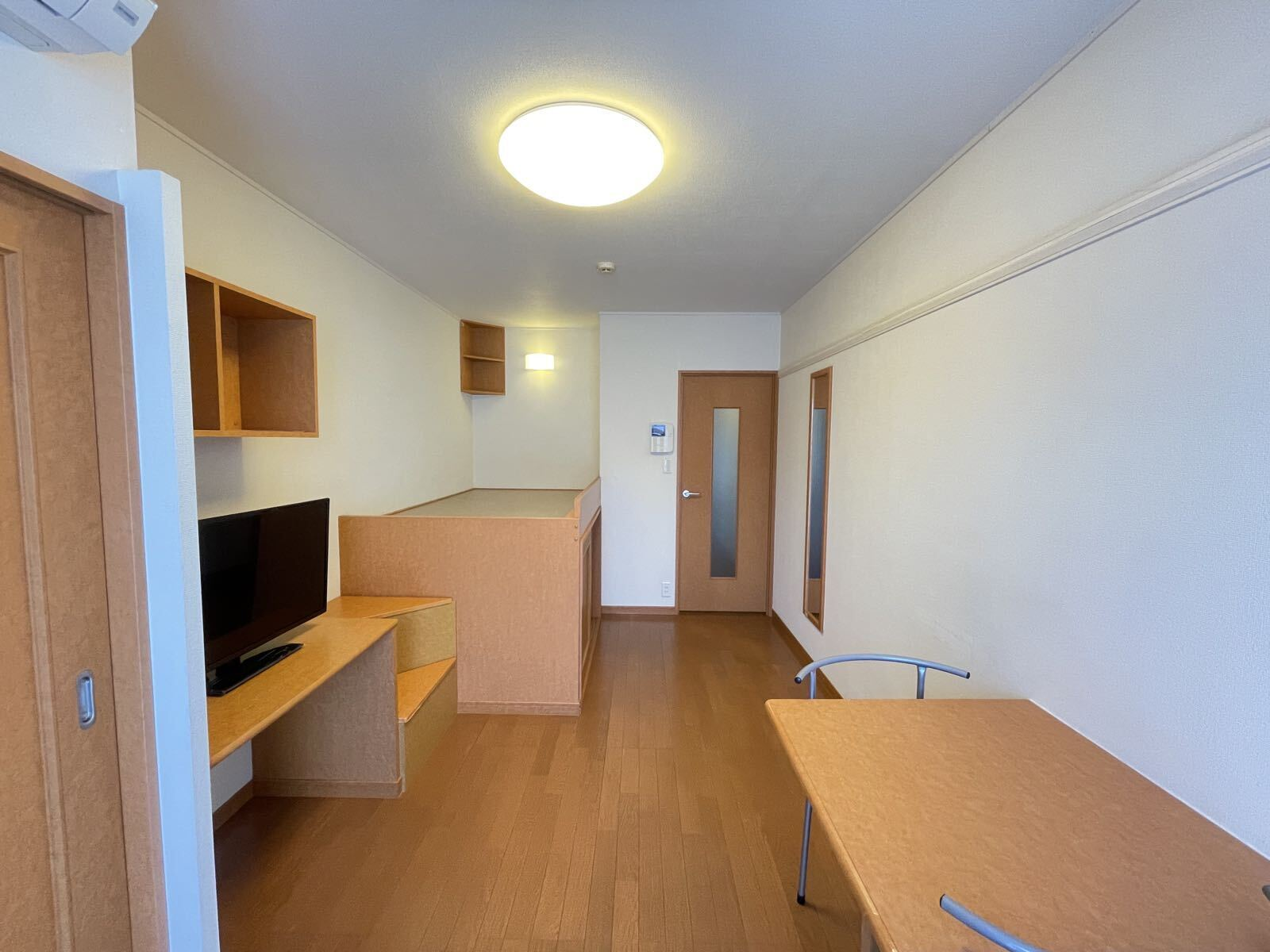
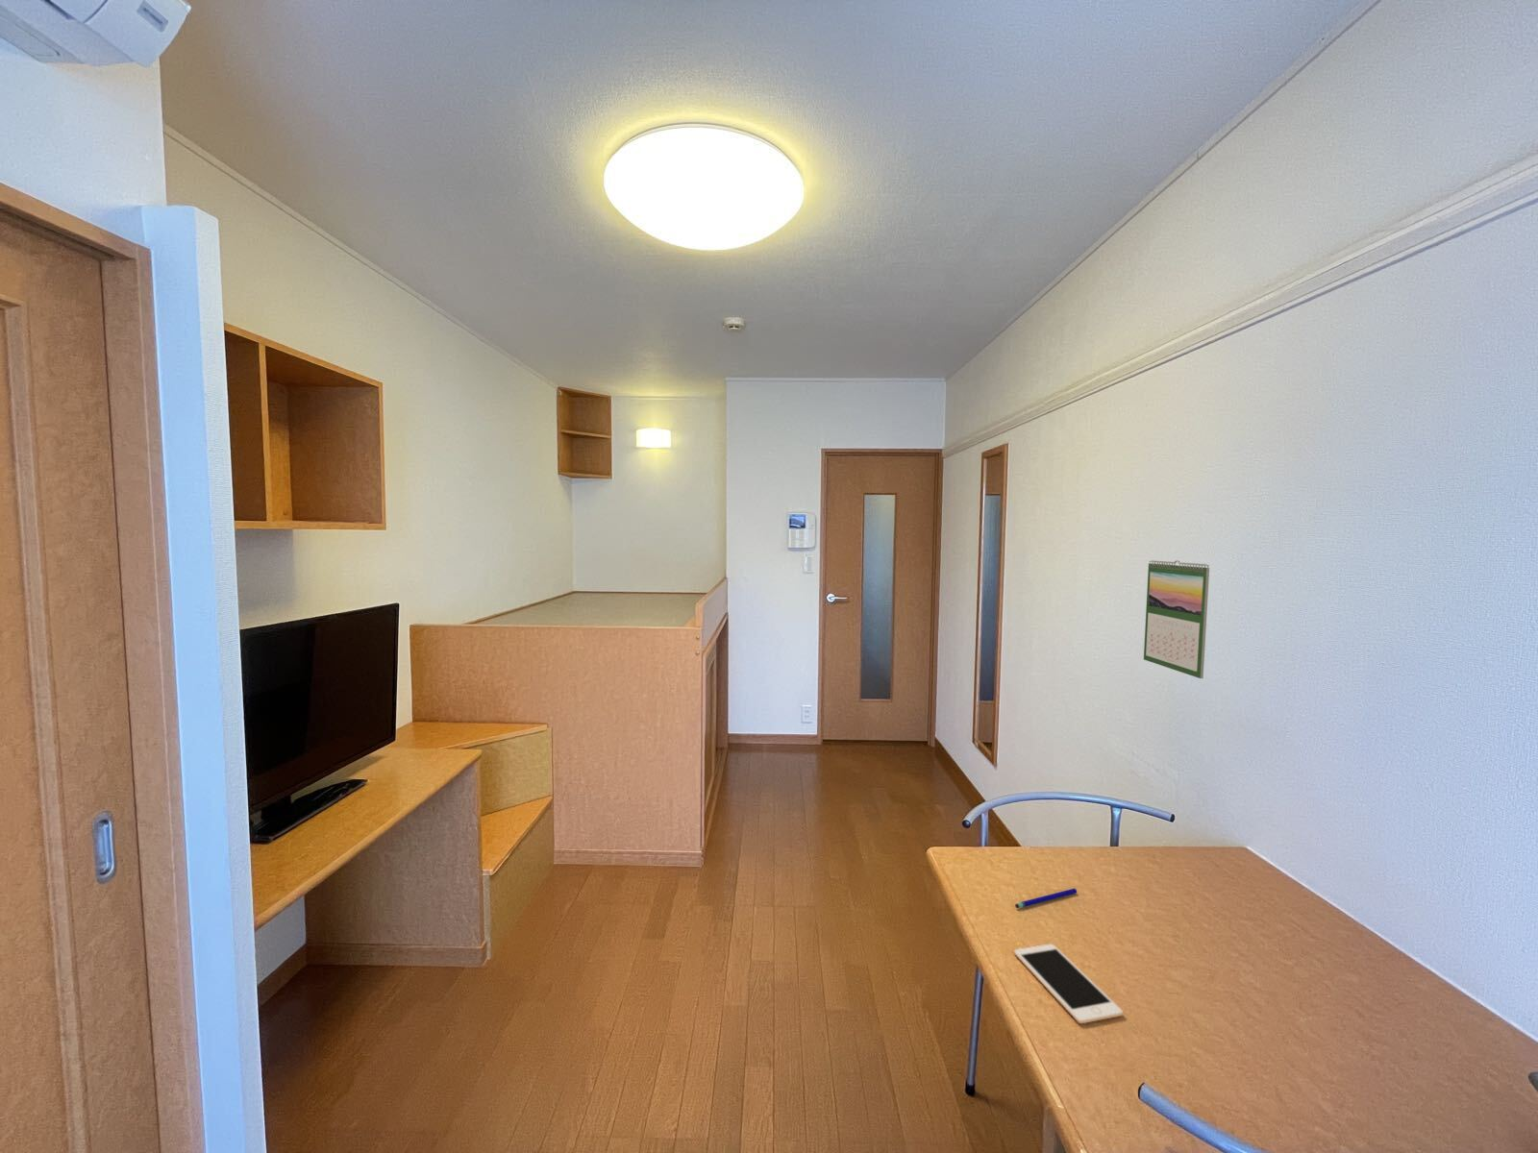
+ cell phone [1014,943,1124,1025]
+ calendar [1143,560,1210,679]
+ pen [1014,888,1078,908]
